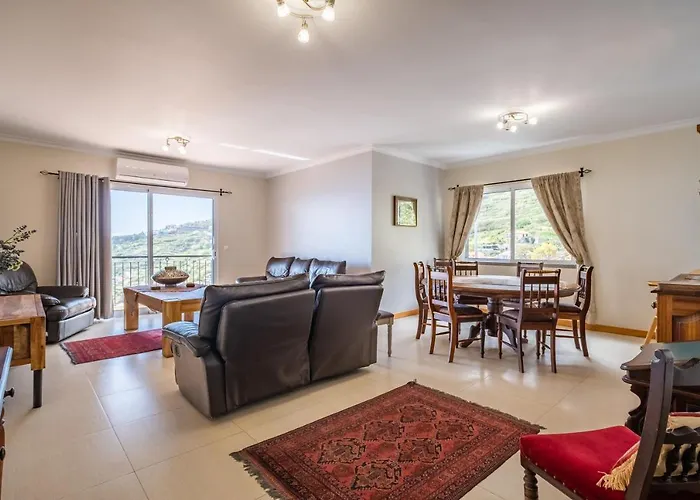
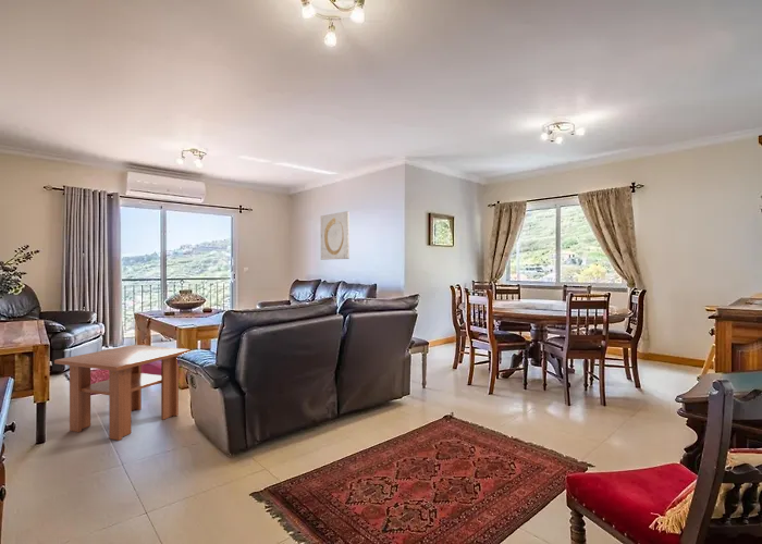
+ coffee table [53,344,192,442]
+ wall art [320,210,351,261]
